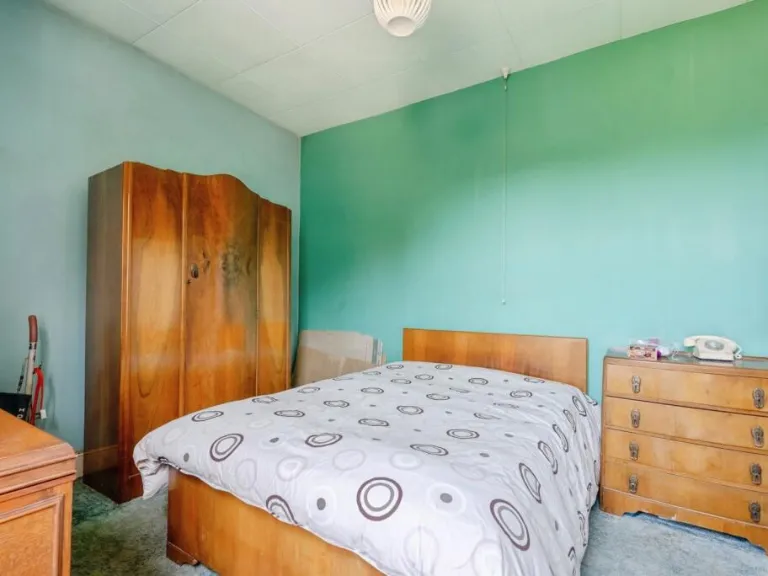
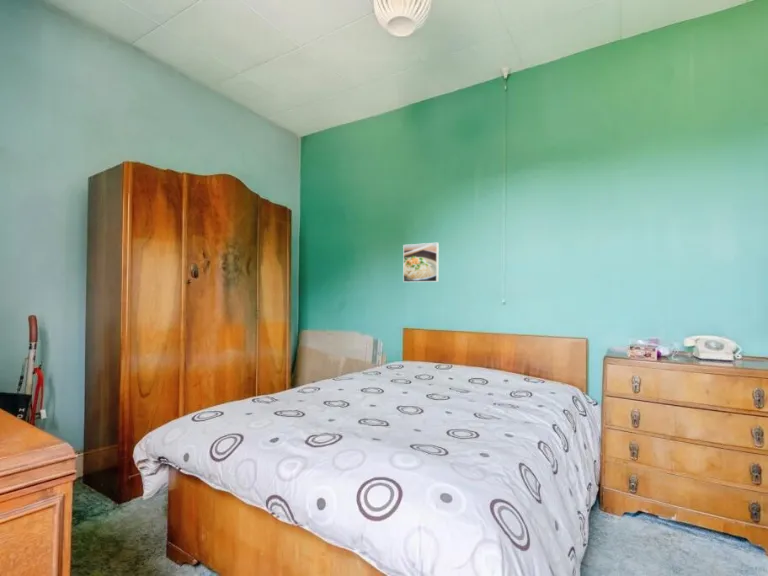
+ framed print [402,242,440,283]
